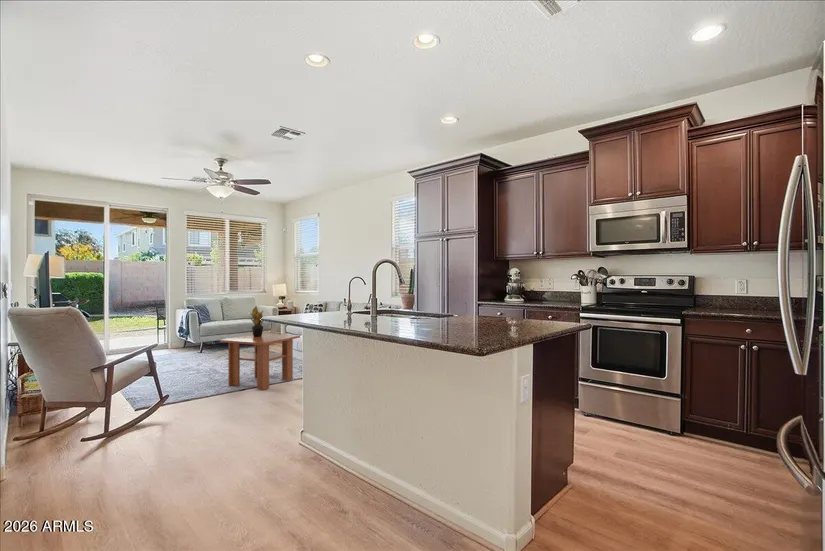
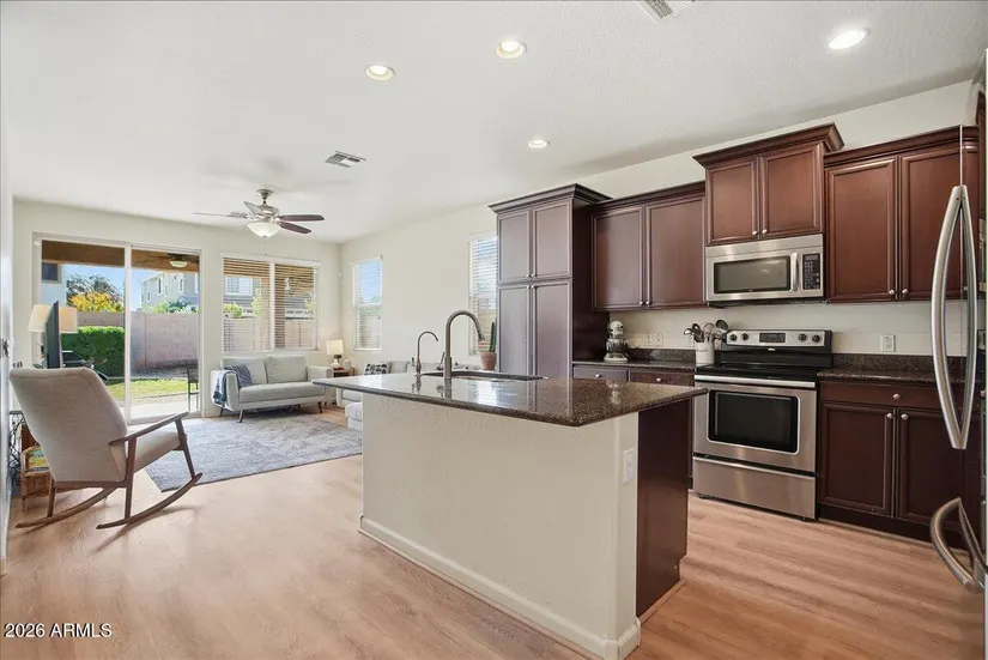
- coffee table [219,332,301,391]
- potted plant [246,306,265,337]
